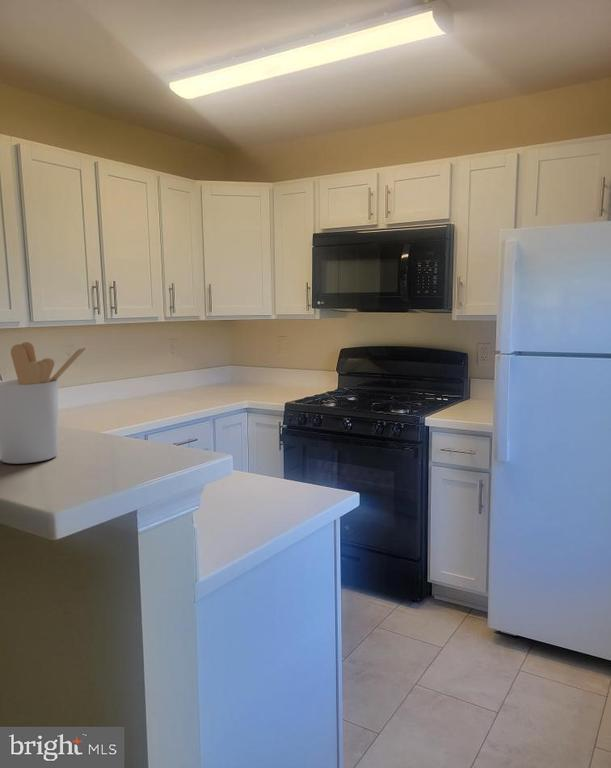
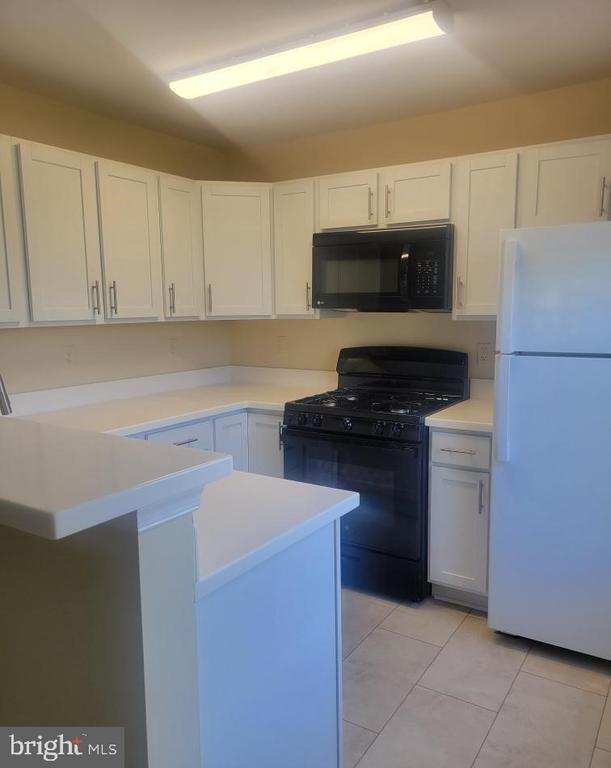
- utensil holder [0,341,87,465]
